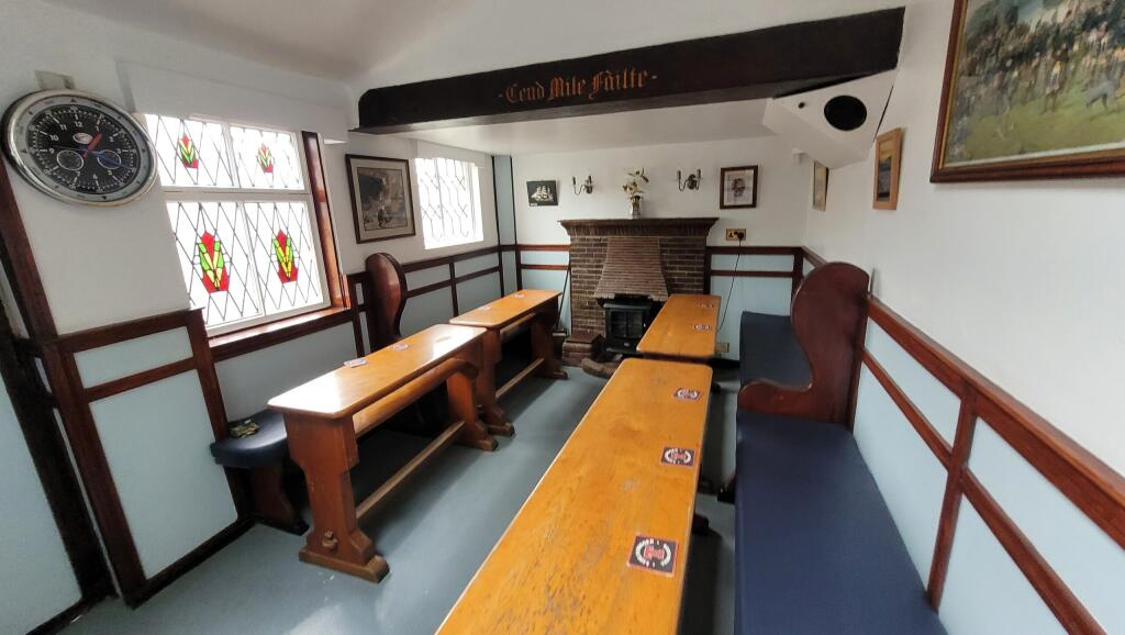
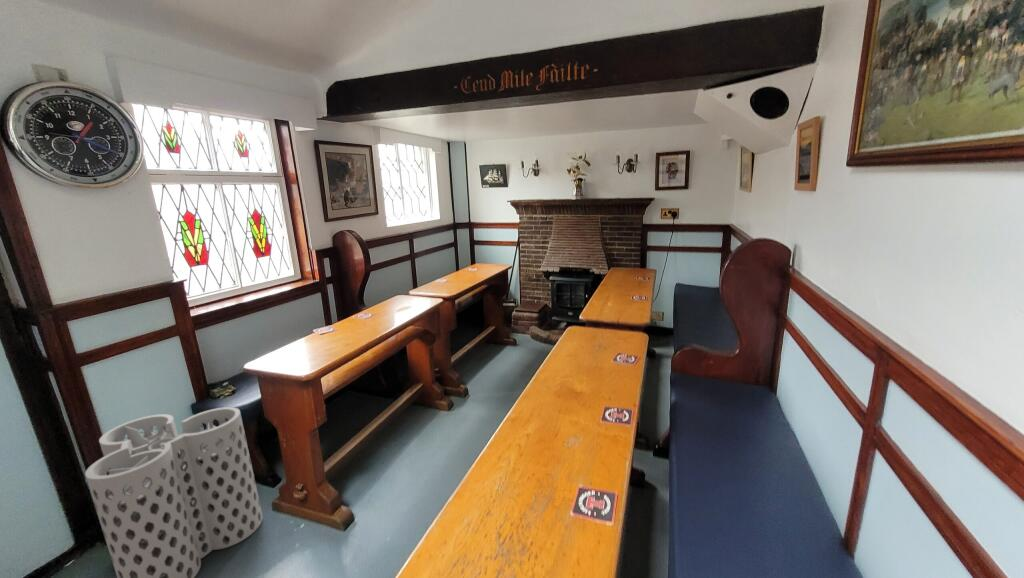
+ umbrella stand [84,406,264,578]
